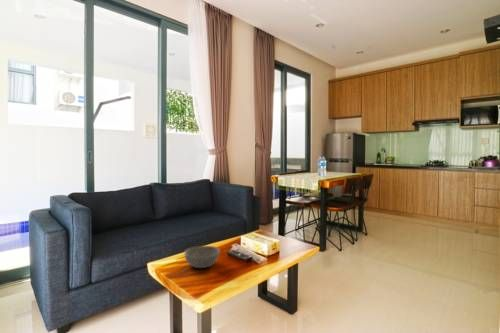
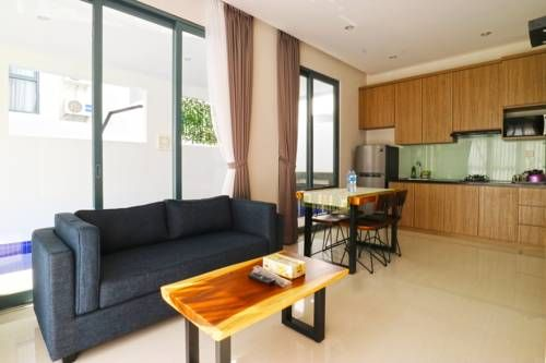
- bowl [183,245,221,269]
